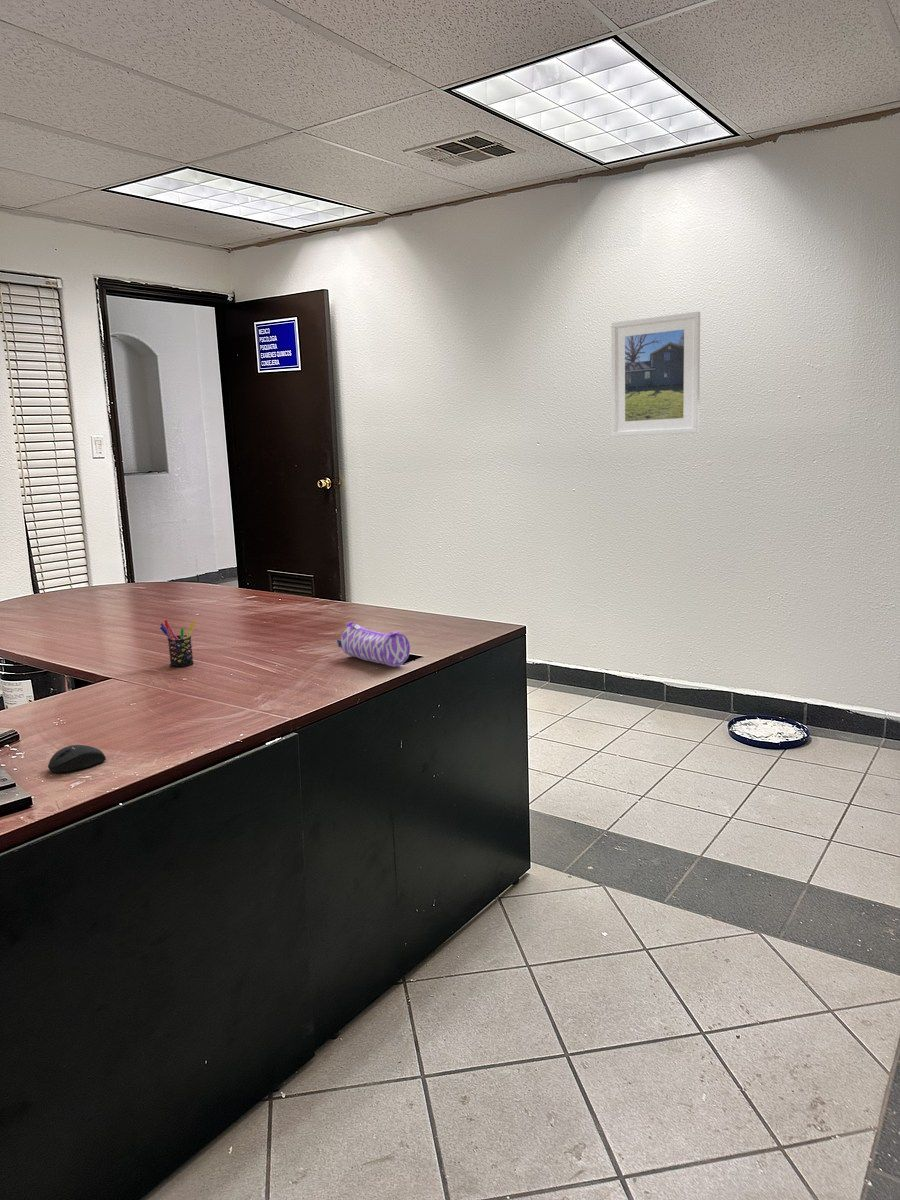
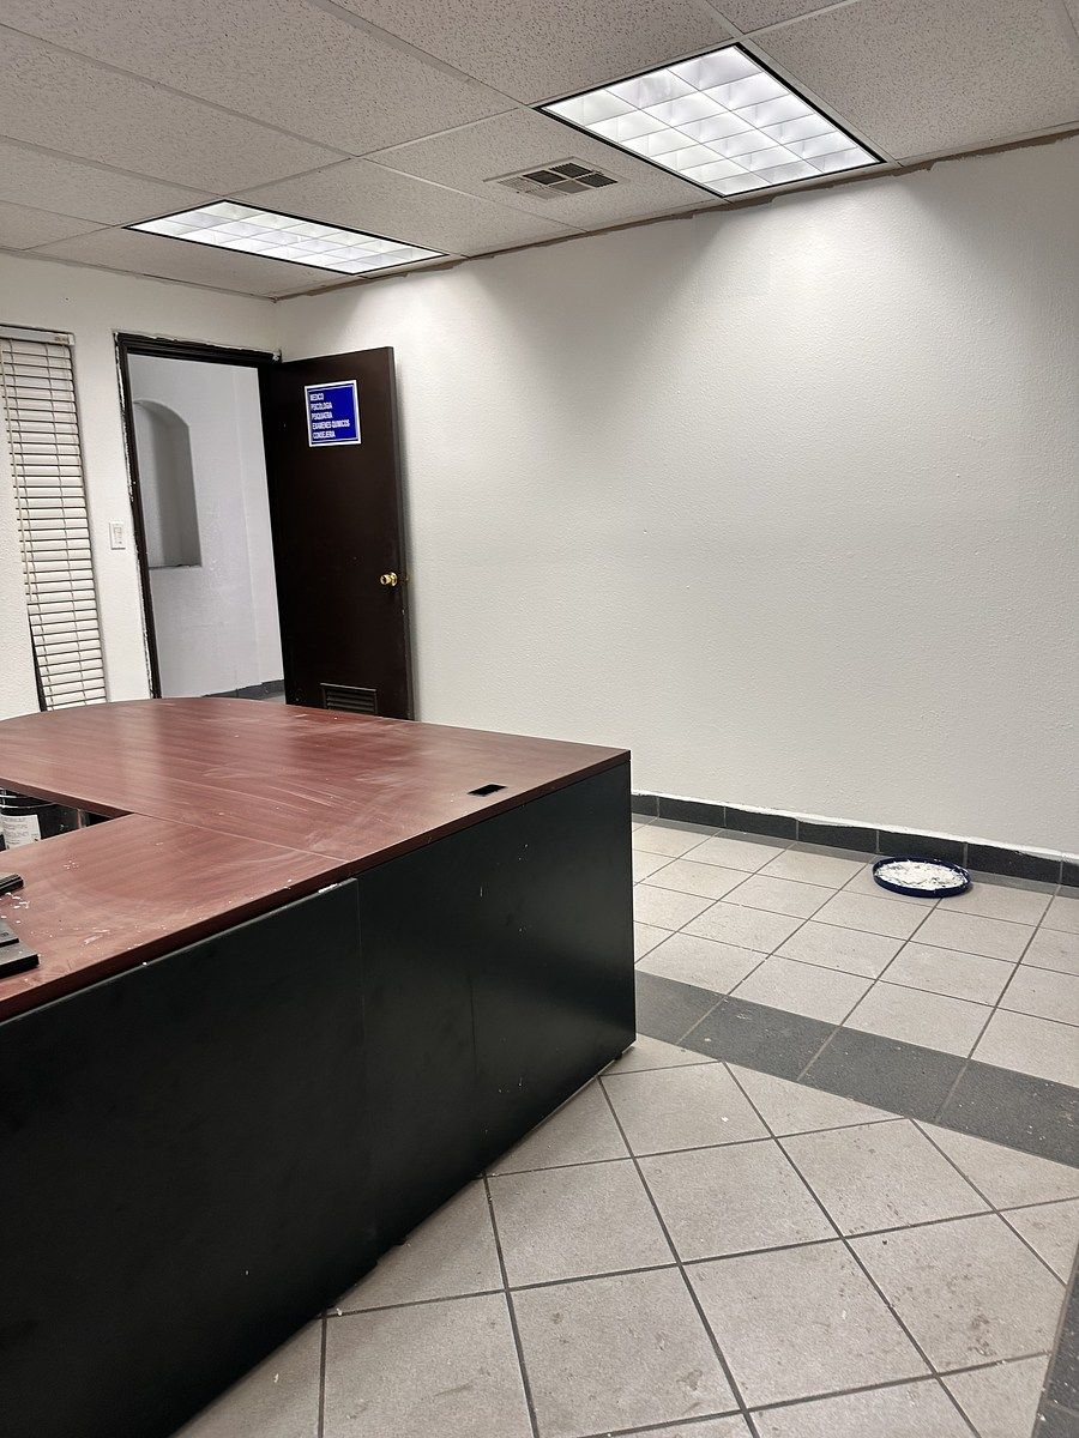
- mouse [47,744,107,774]
- pen holder [159,619,196,668]
- pencil case [336,621,411,668]
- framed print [610,311,701,438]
